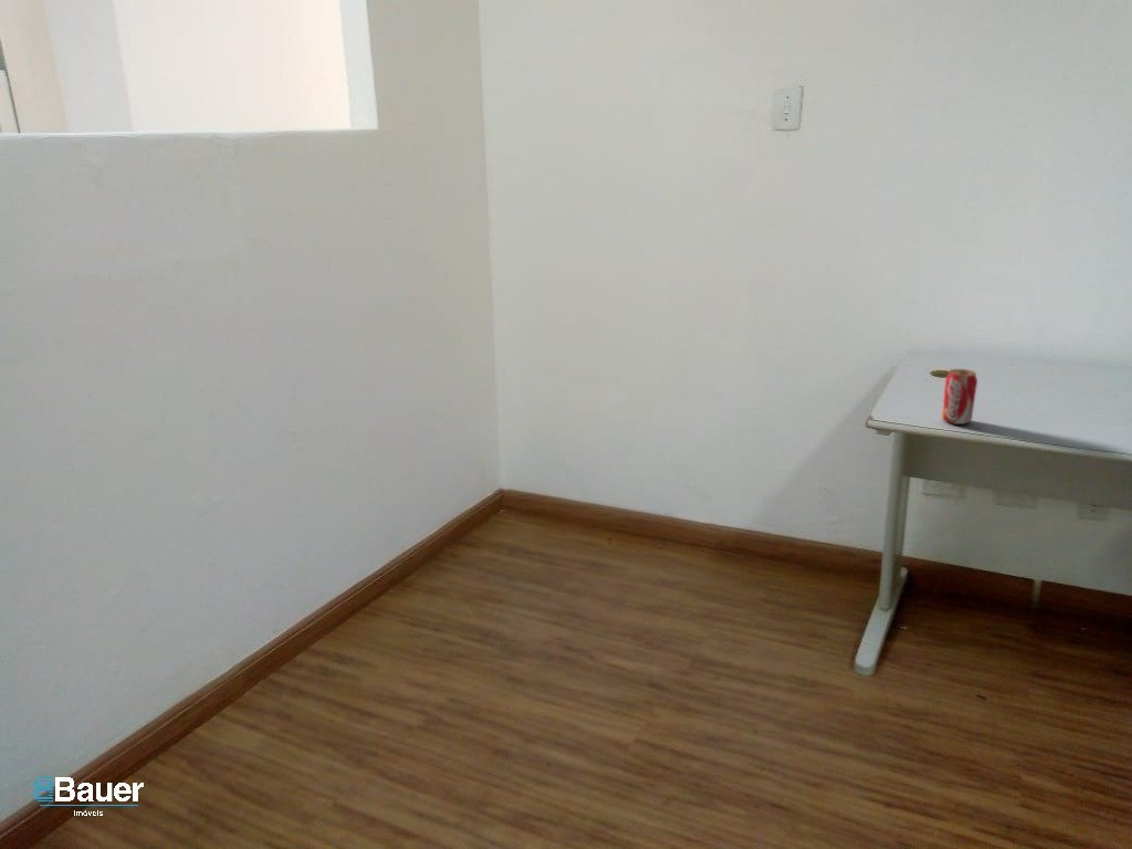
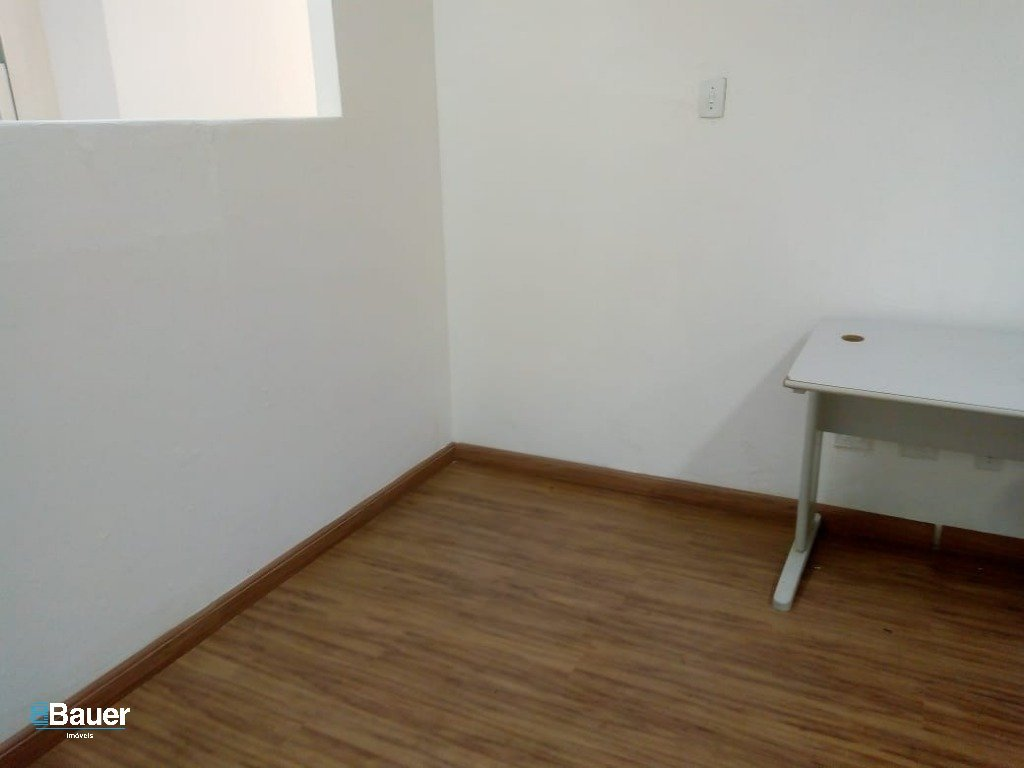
- beverage can [940,368,978,426]
